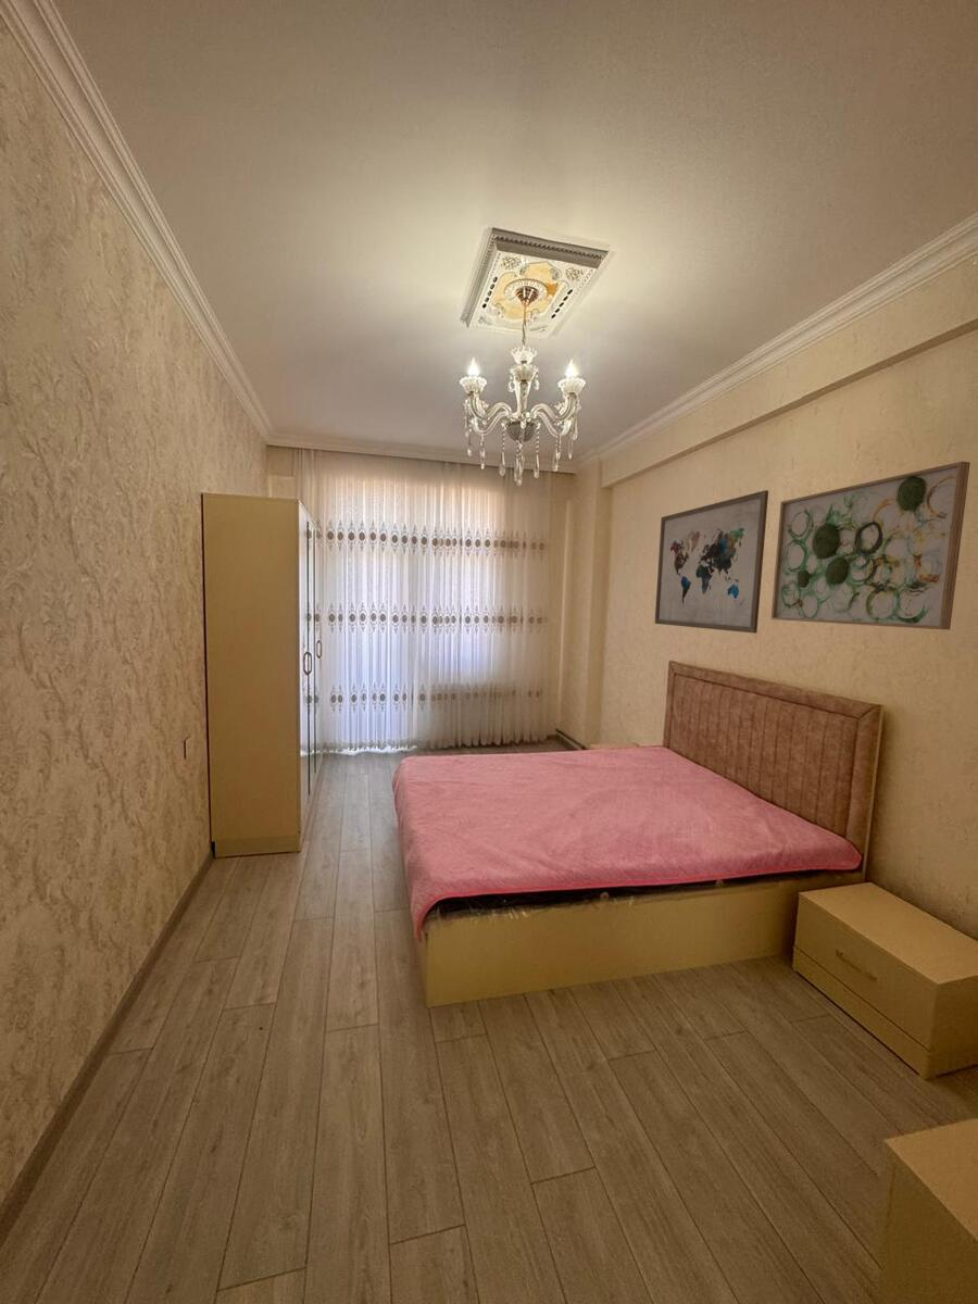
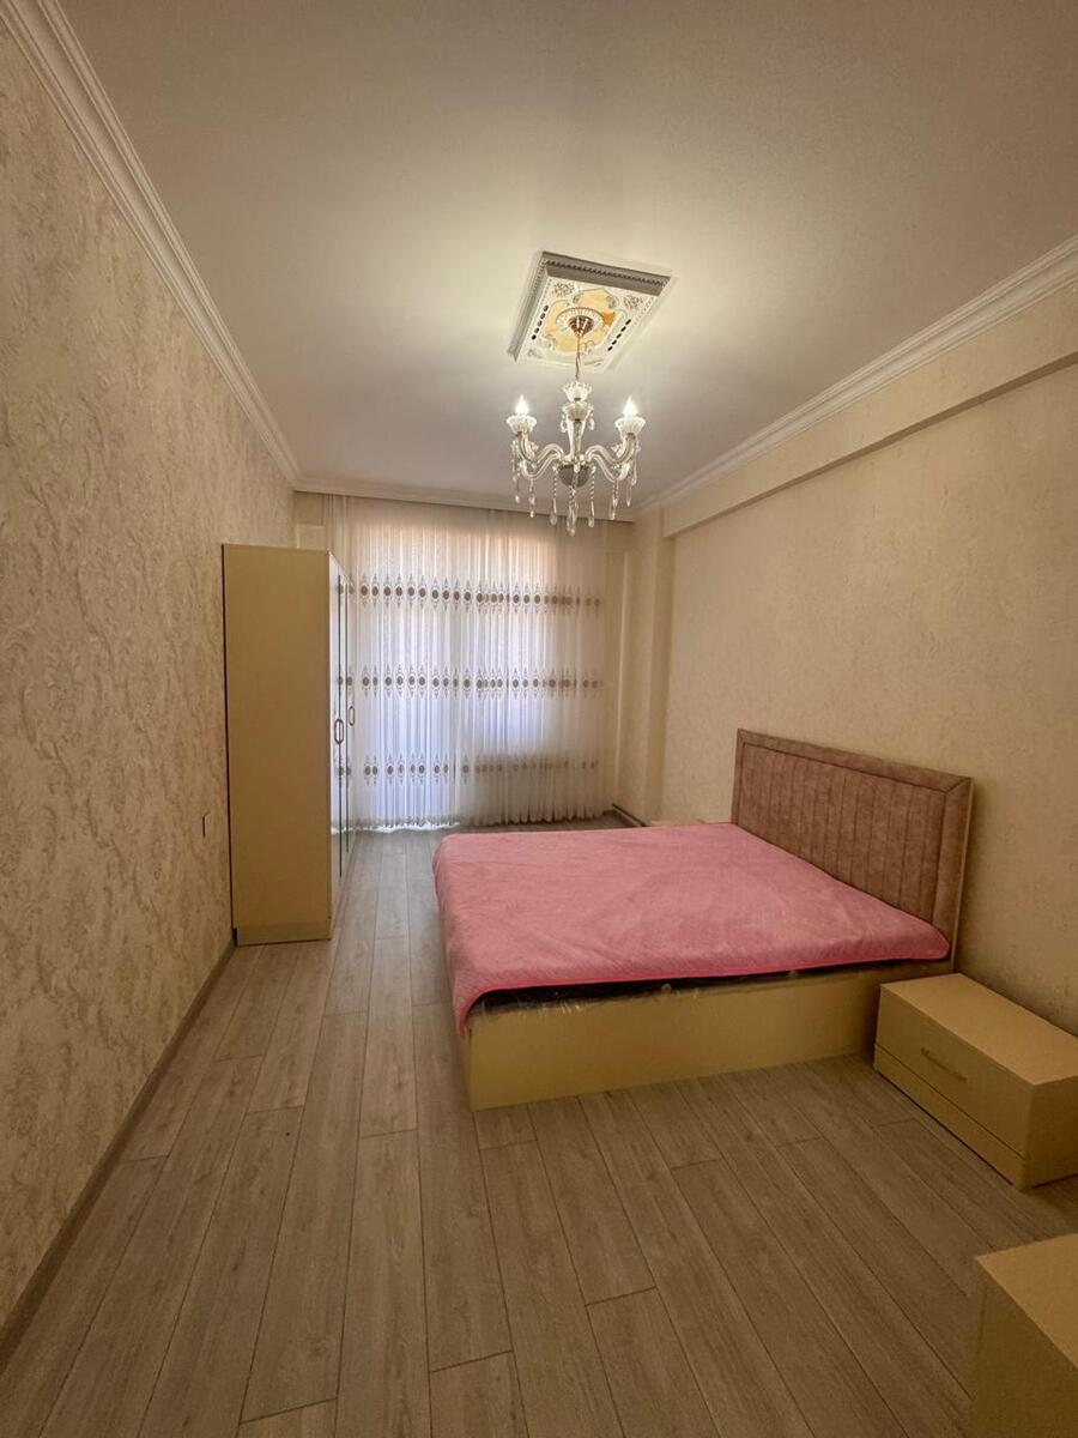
- wall art [654,489,769,635]
- wall art [769,461,971,631]
